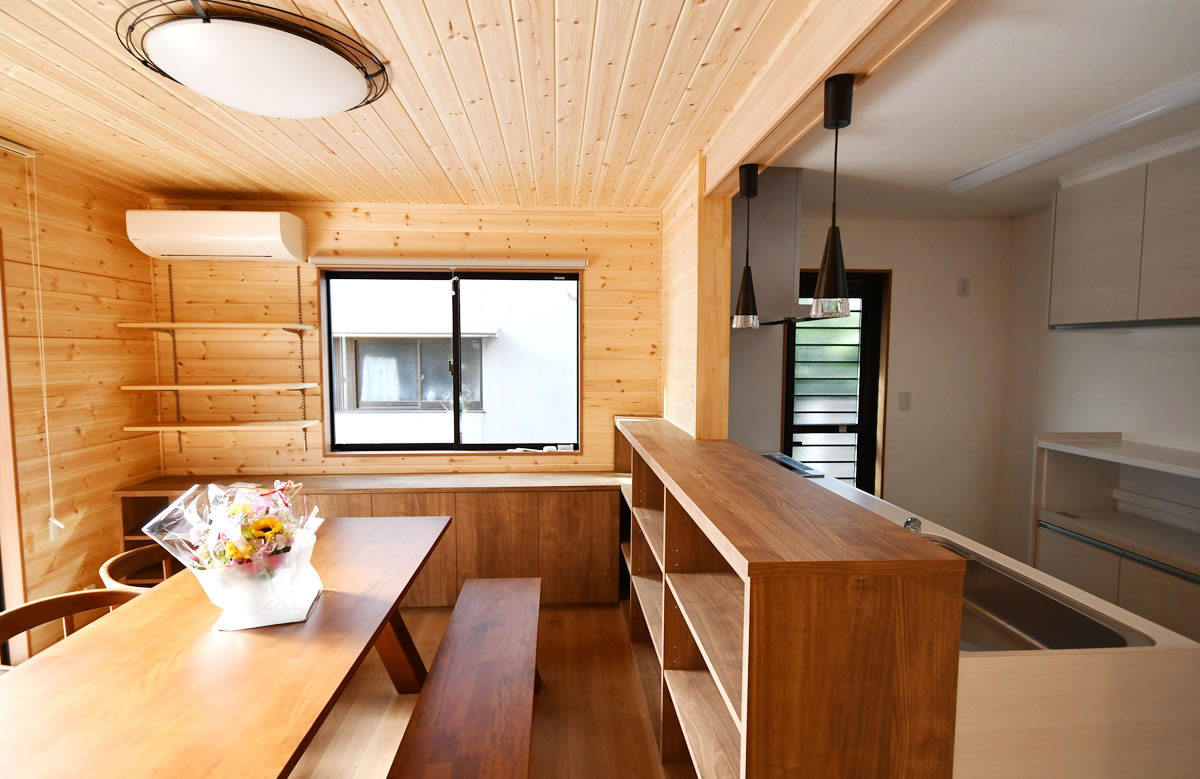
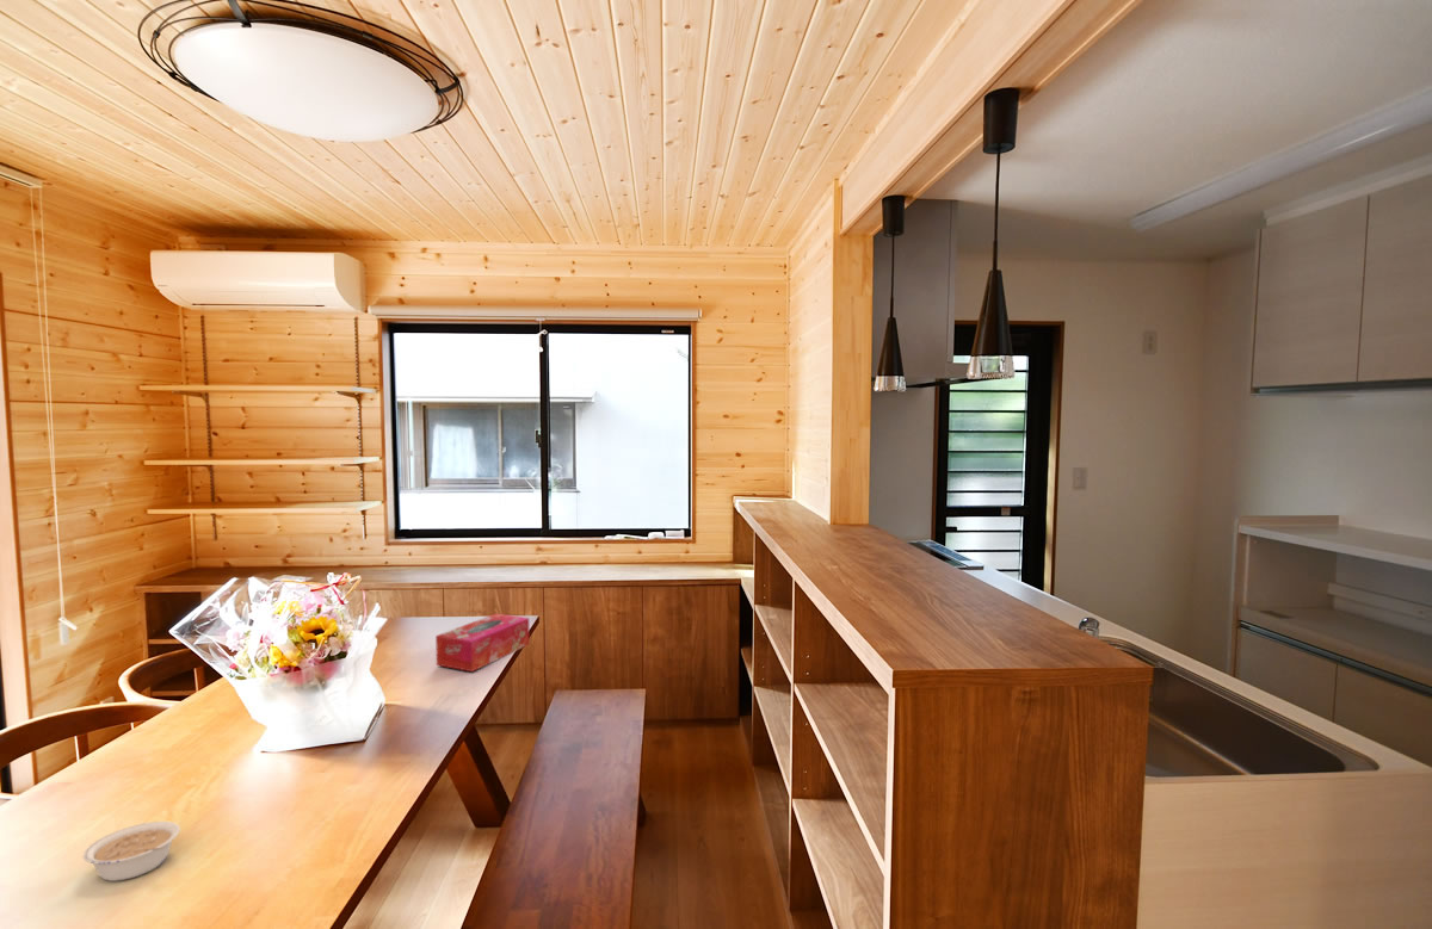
+ tissue box [434,612,531,673]
+ legume [81,820,181,882]
